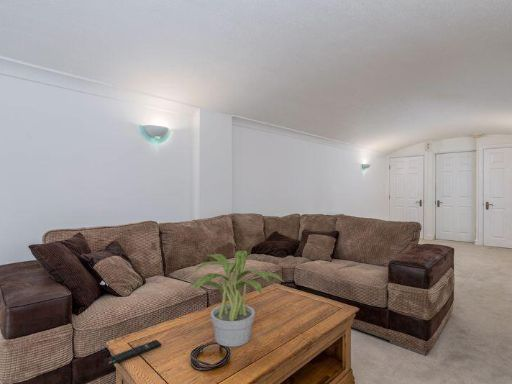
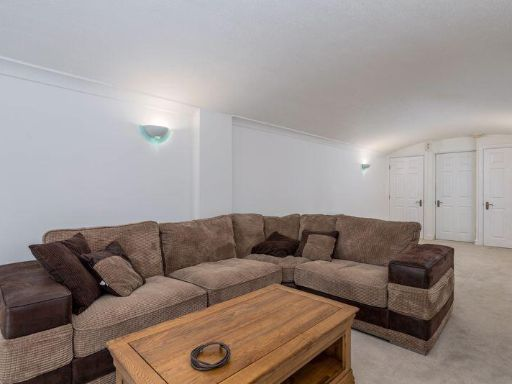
- potted plant [184,250,285,348]
- remote control [103,339,162,368]
